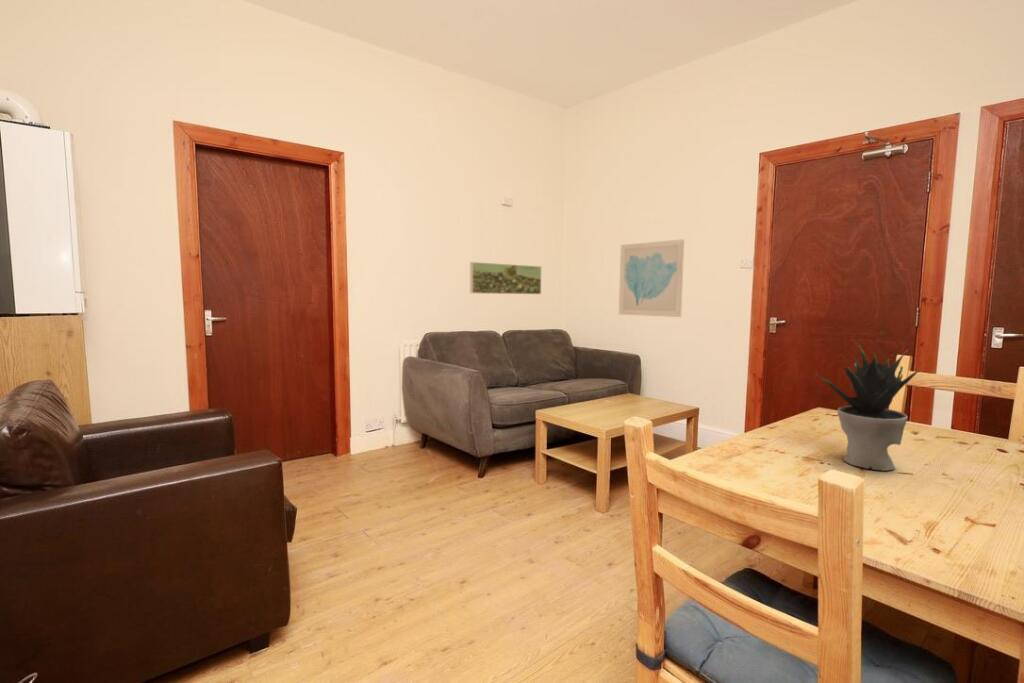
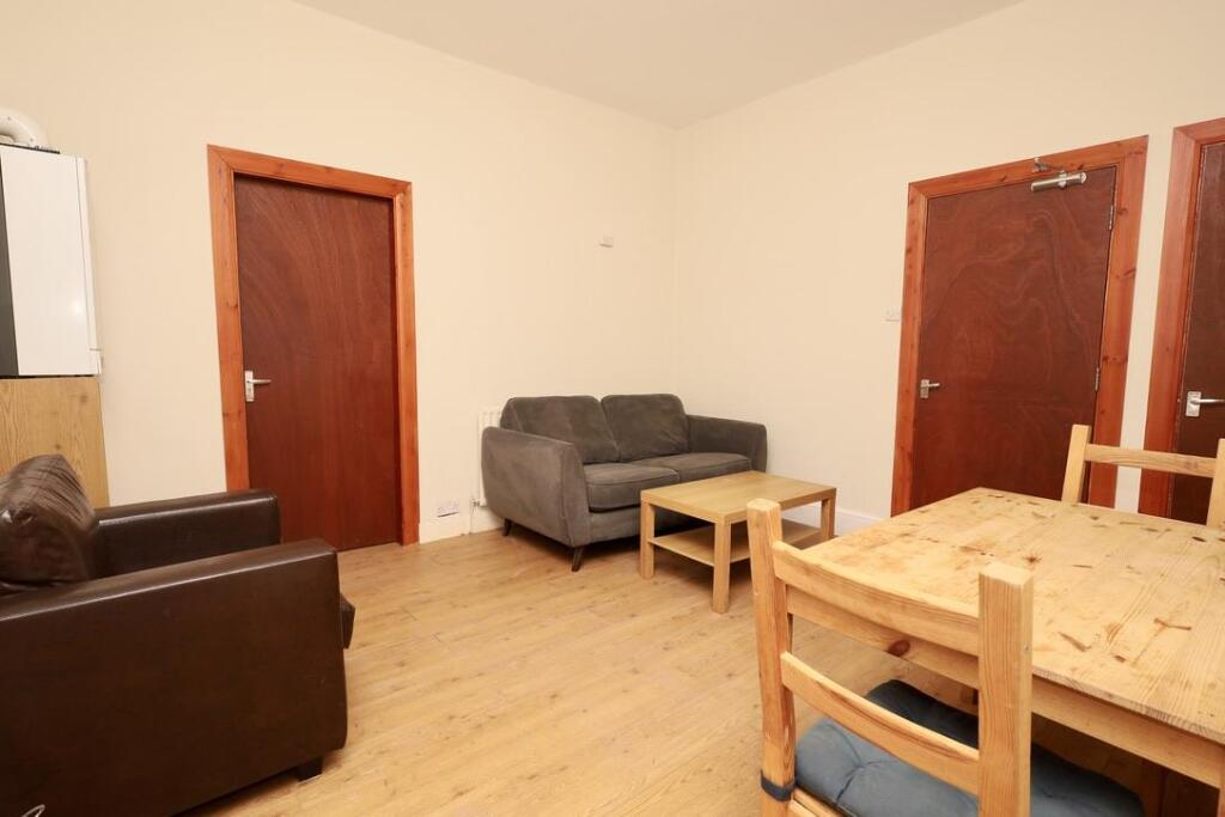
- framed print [469,261,542,295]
- wall art [618,238,685,318]
- potted plant [815,344,922,472]
